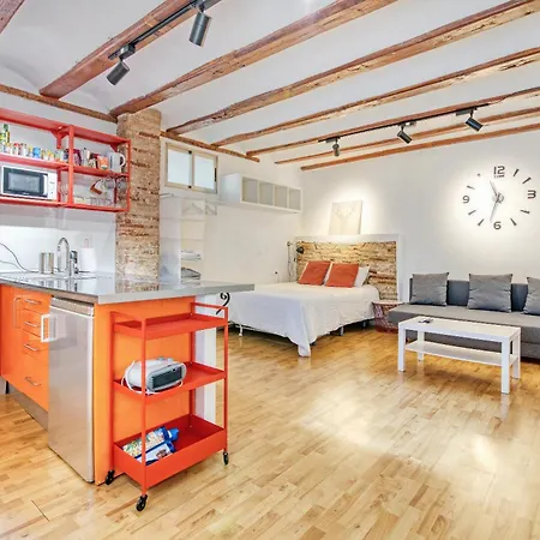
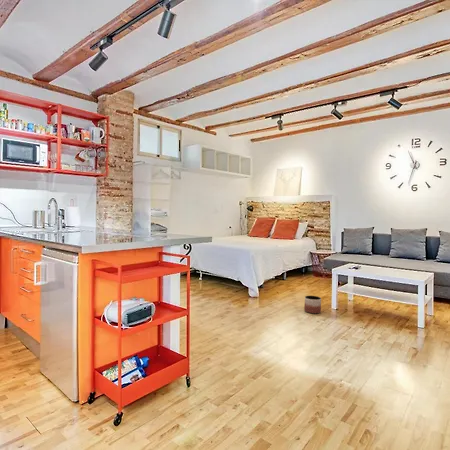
+ planter [303,295,322,315]
